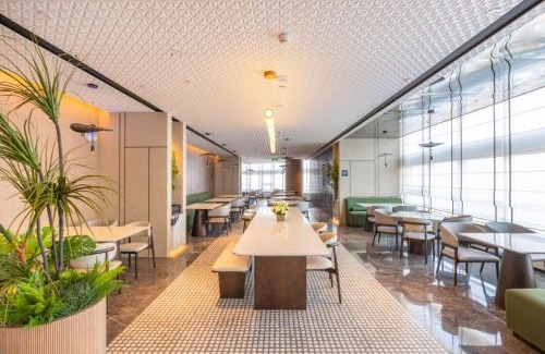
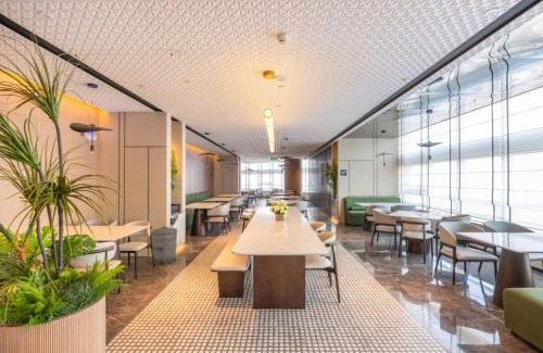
+ trash can [150,226,178,266]
